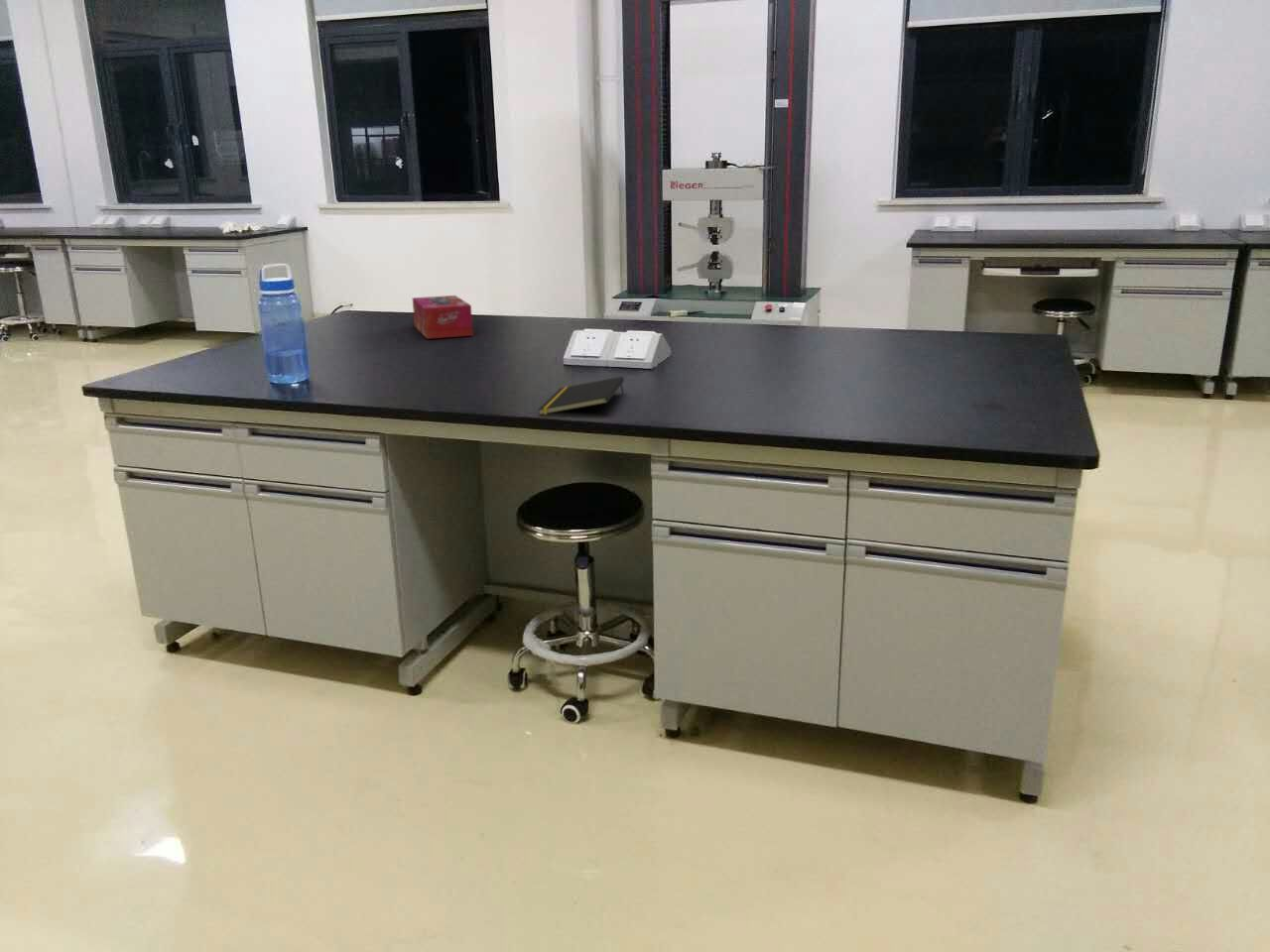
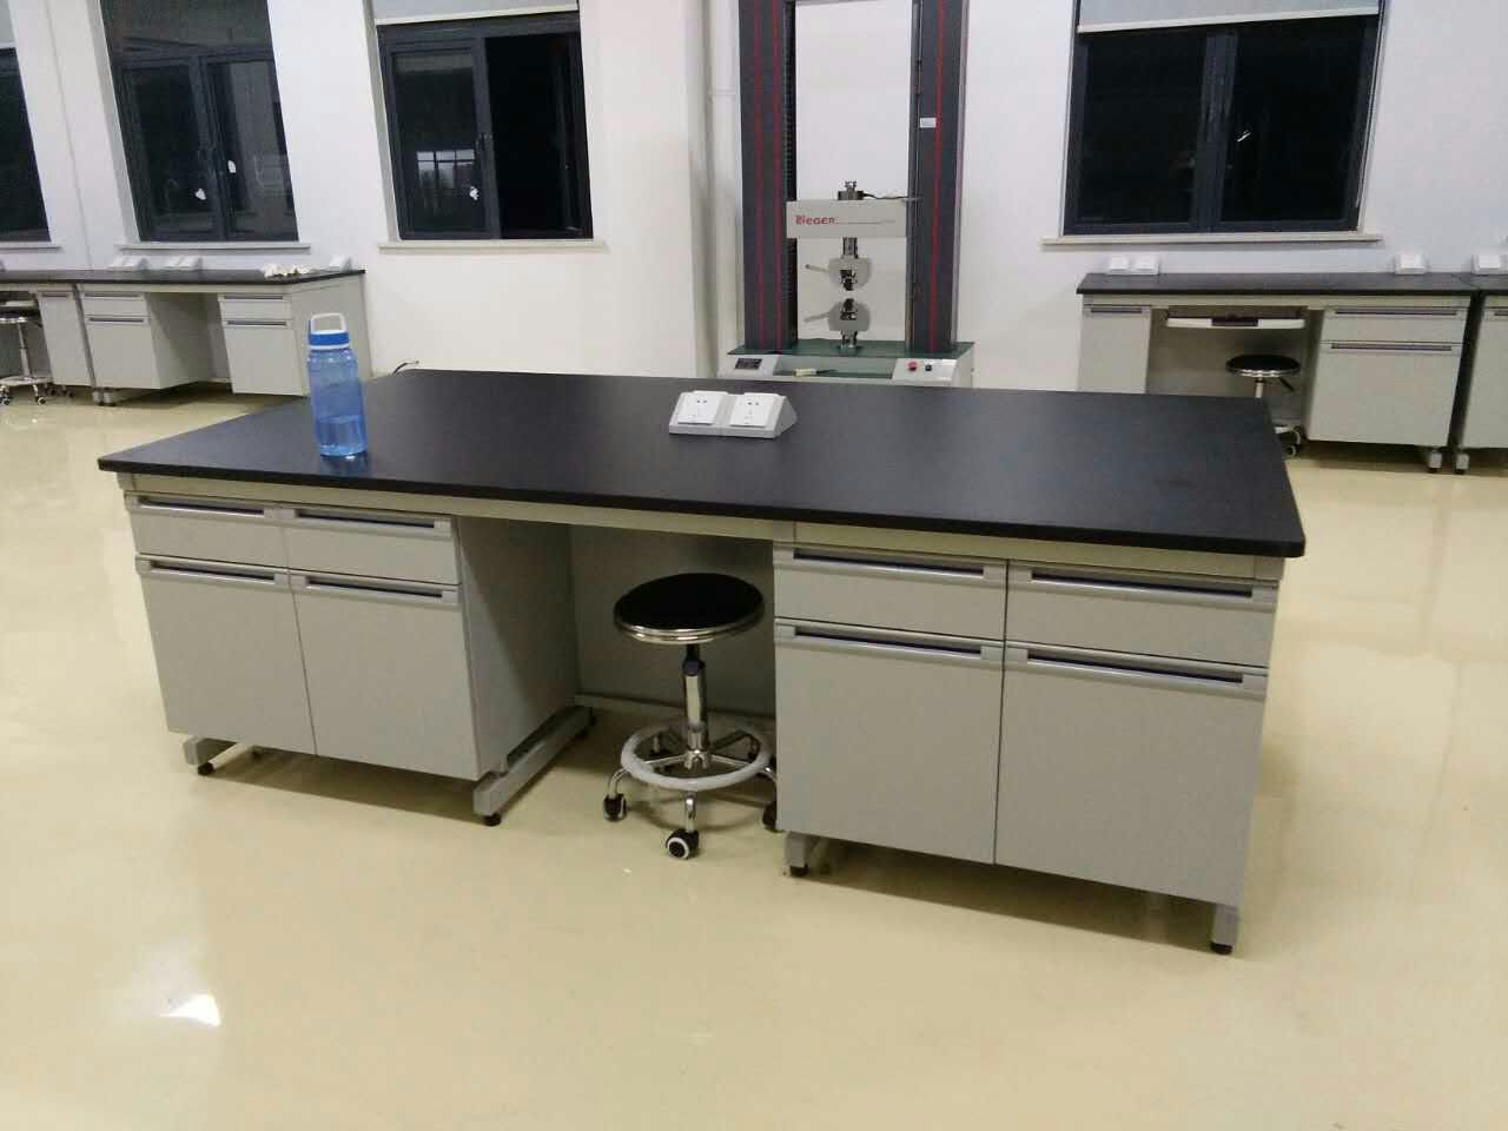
- notepad [537,376,625,416]
- tissue box [412,295,474,340]
